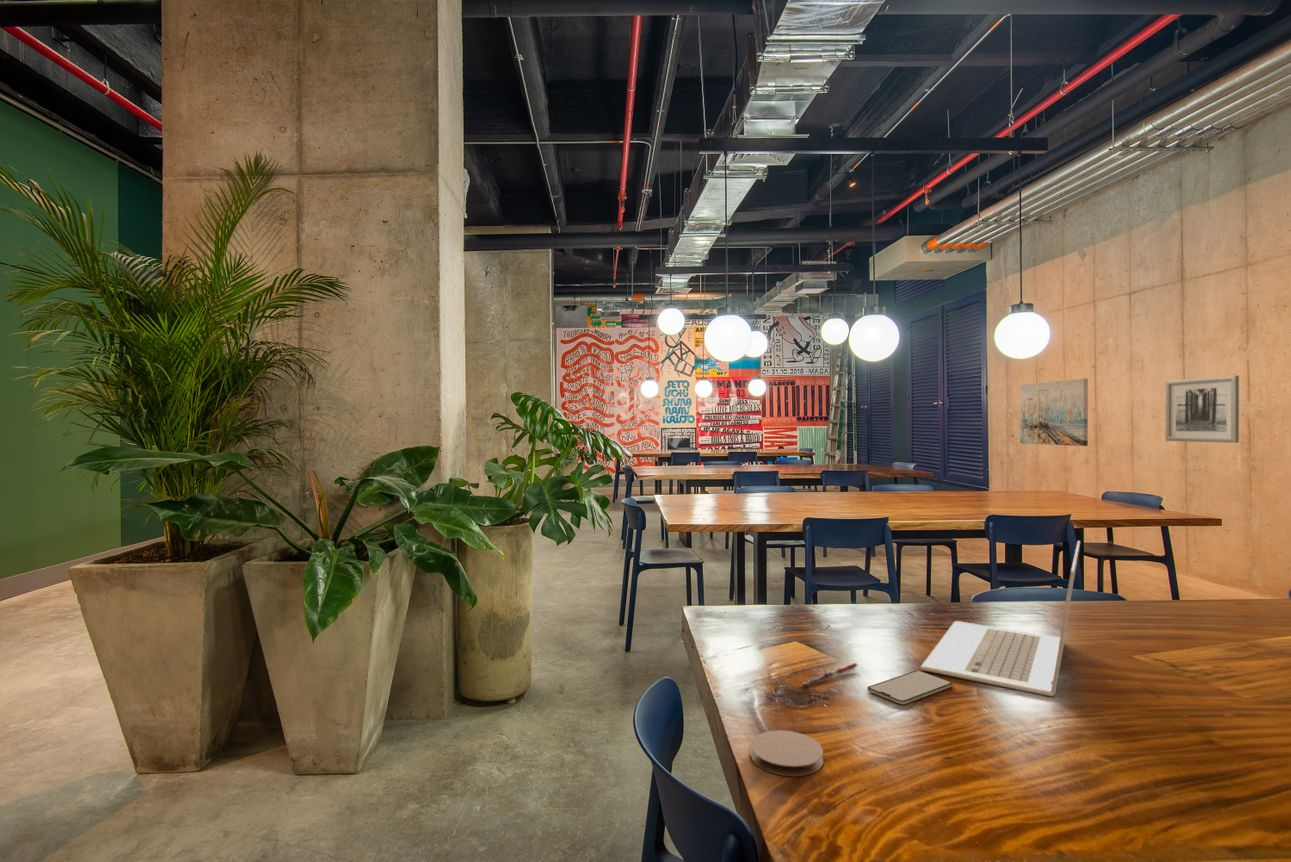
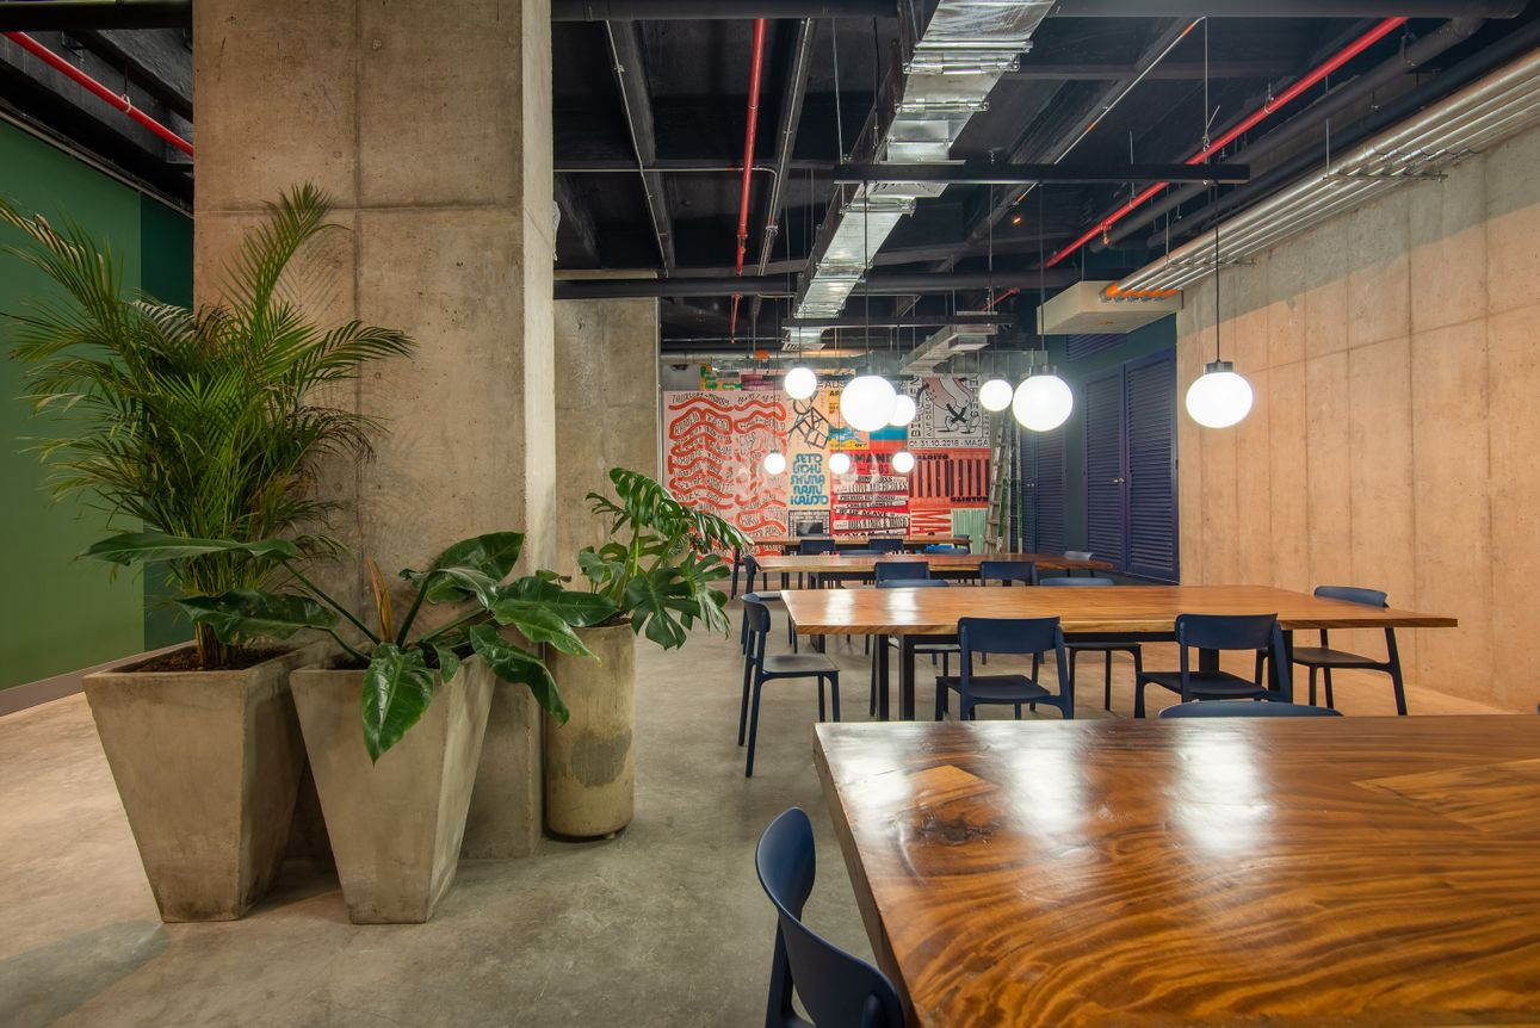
- laptop [919,540,1081,697]
- pen [803,662,858,687]
- wall art [1019,378,1089,447]
- smartphone [867,670,954,705]
- coaster [749,729,824,777]
- wall art [1165,375,1240,444]
